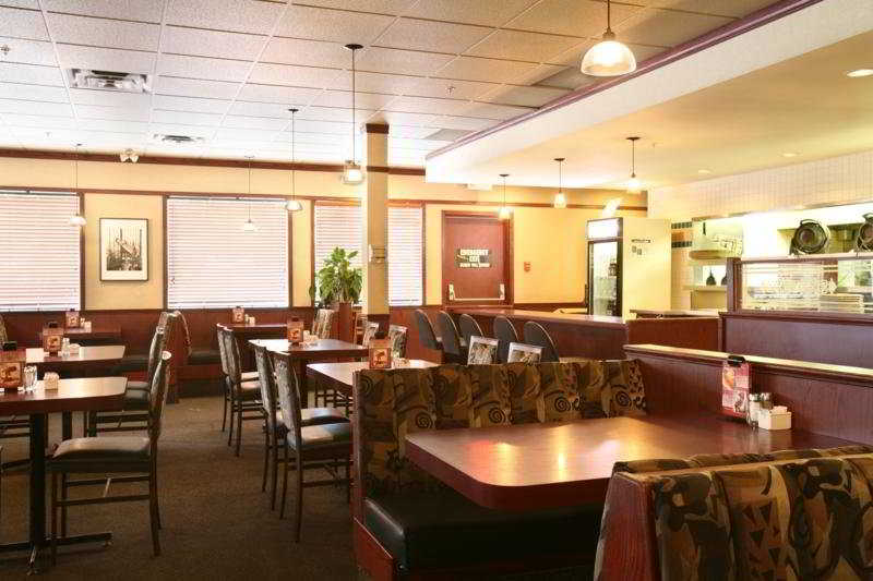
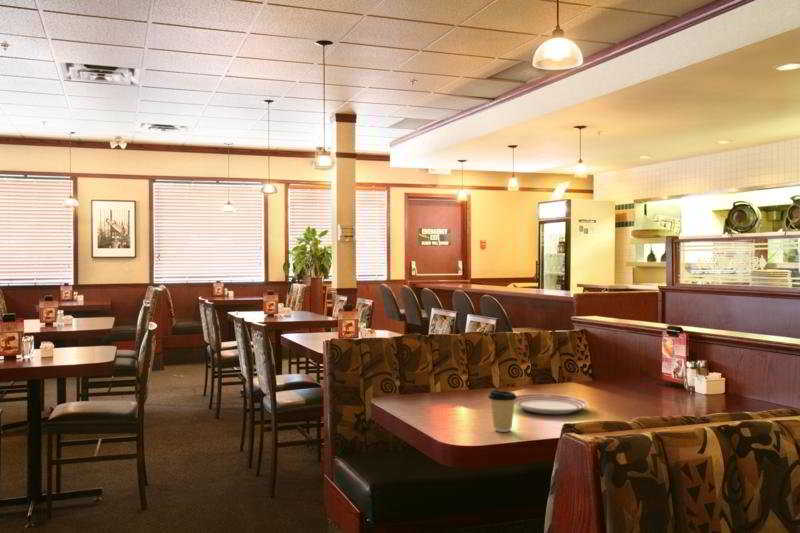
+ coffee cup [487,389,517,433]
+ dinner plate [514,393,589,415]
